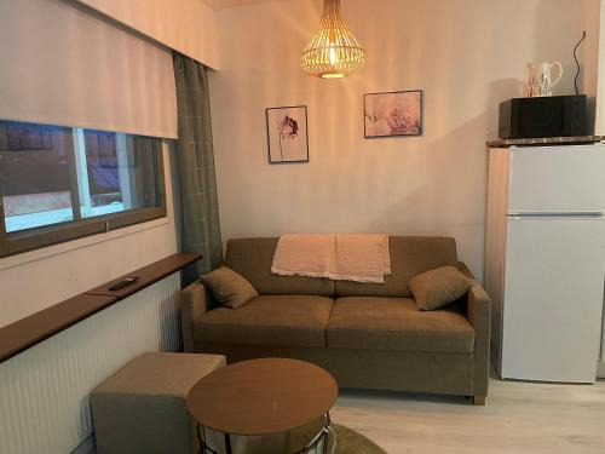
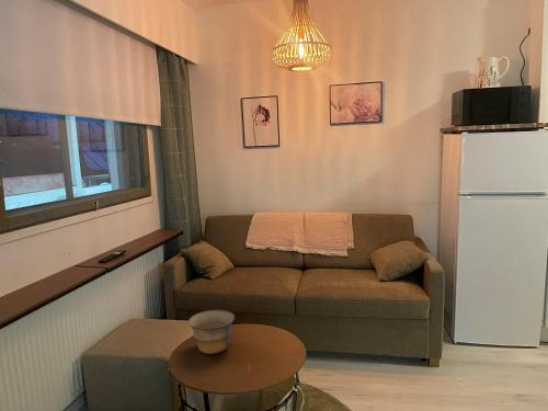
+ bowl [187,309,236,355]
